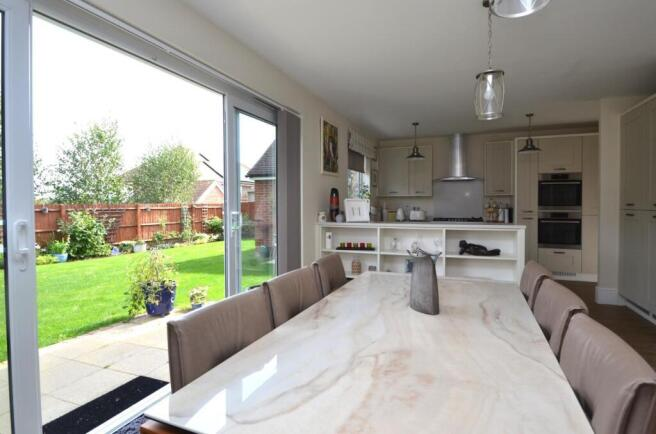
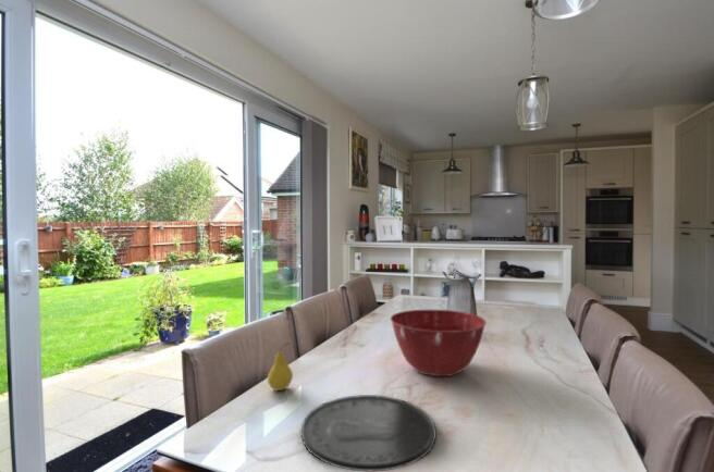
+ mixing bowl [390,309,488,377]
+ plate [300,394,438,472]
+ fruit [267,341,294,392]
